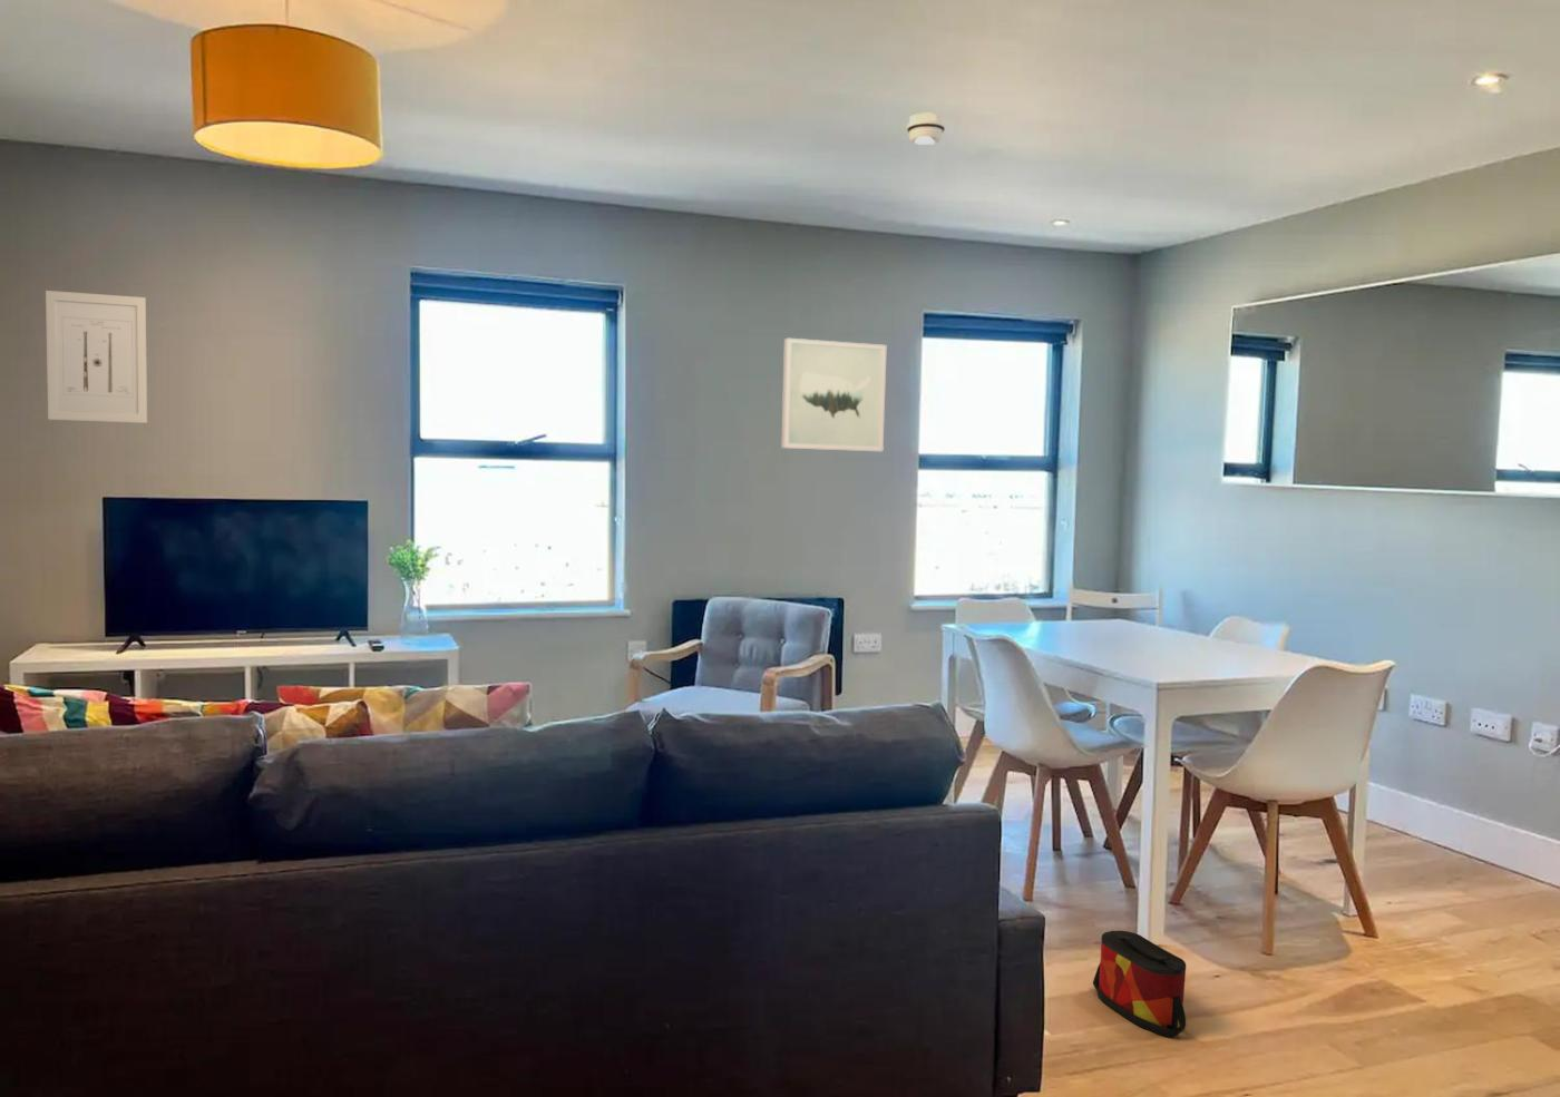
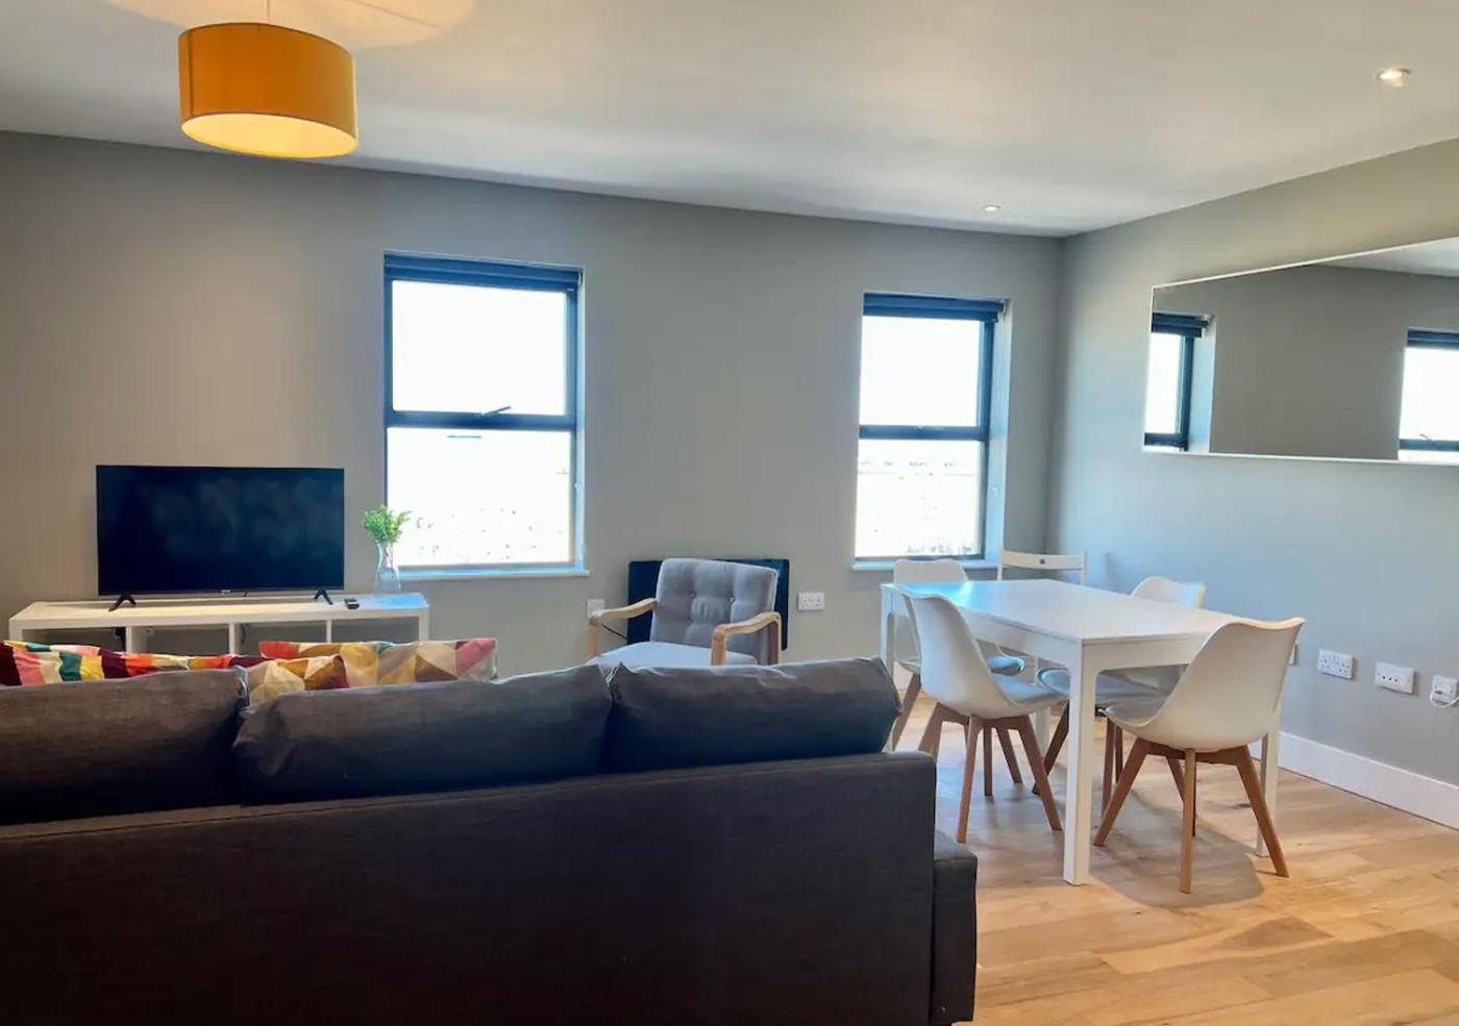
- wall art [45,290,148,424]
- smoke detector [906,113,946,146]
- bag [1092,930,1187,1039]
- wall art [780,337,887,452]
